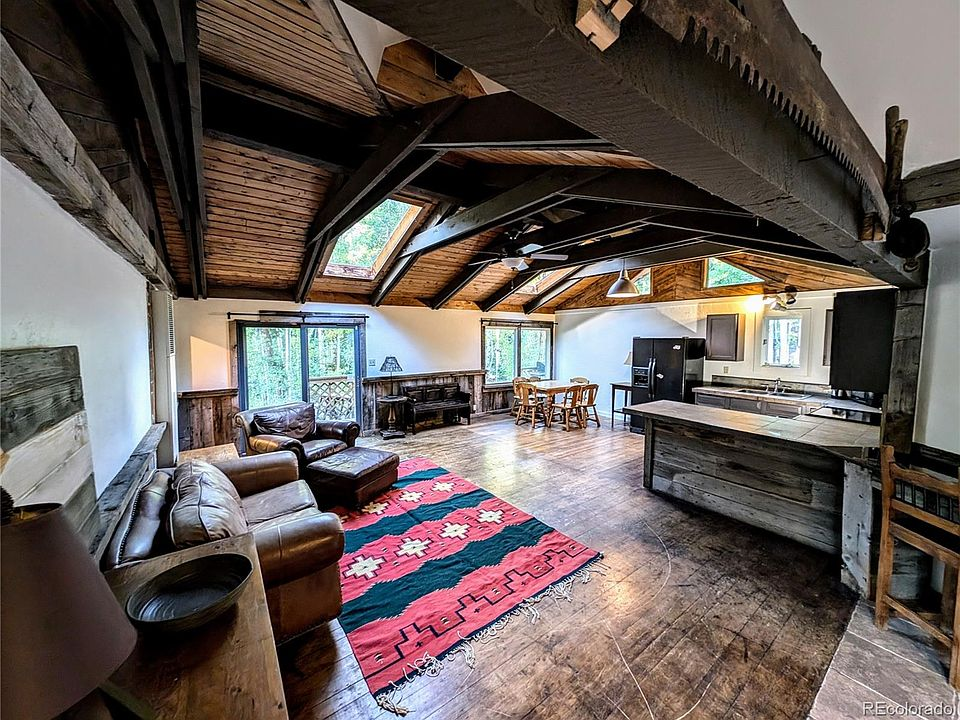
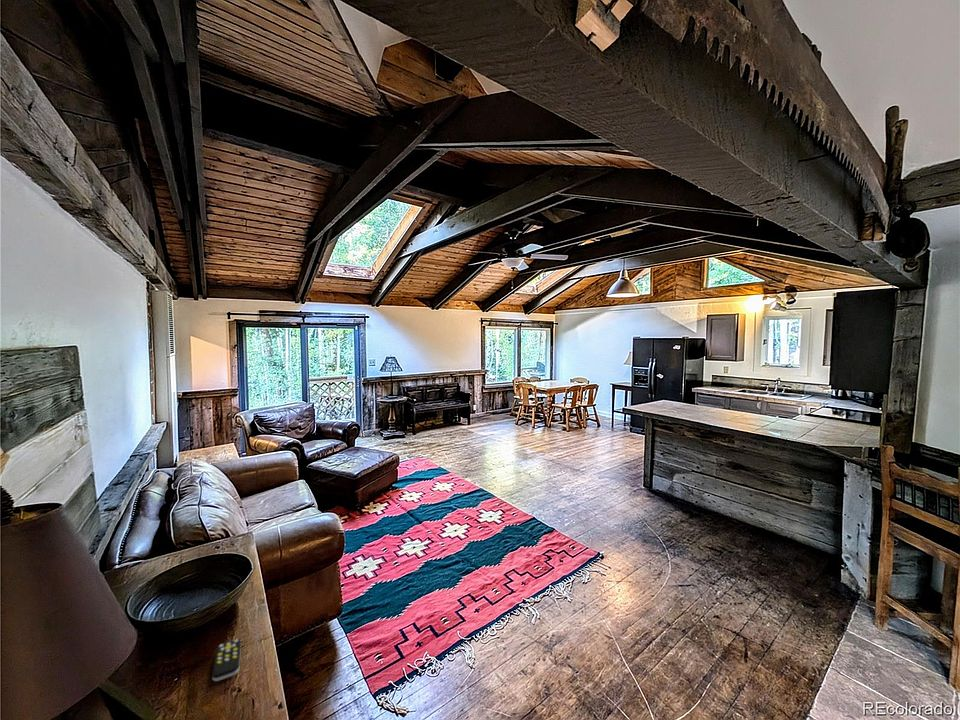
+ remote control [211,638,242,682]
